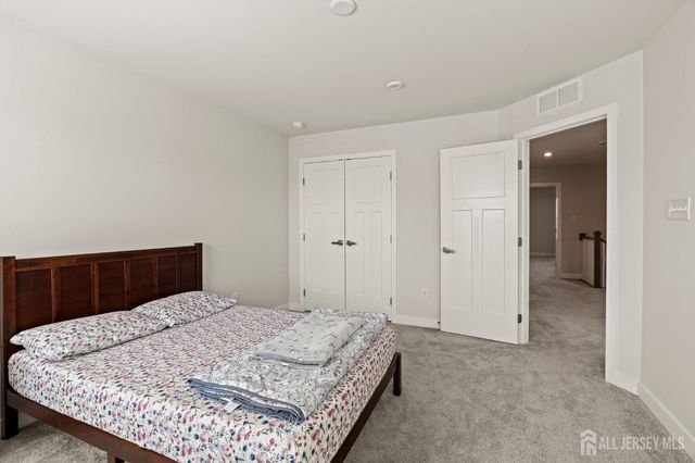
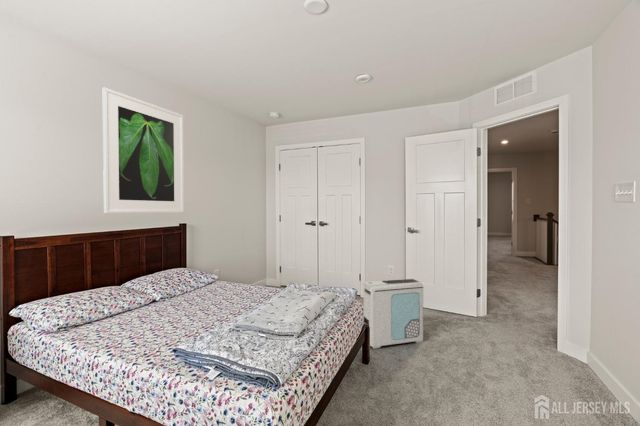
+ air purifier [362,278,424,350]
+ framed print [101,87,185,214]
